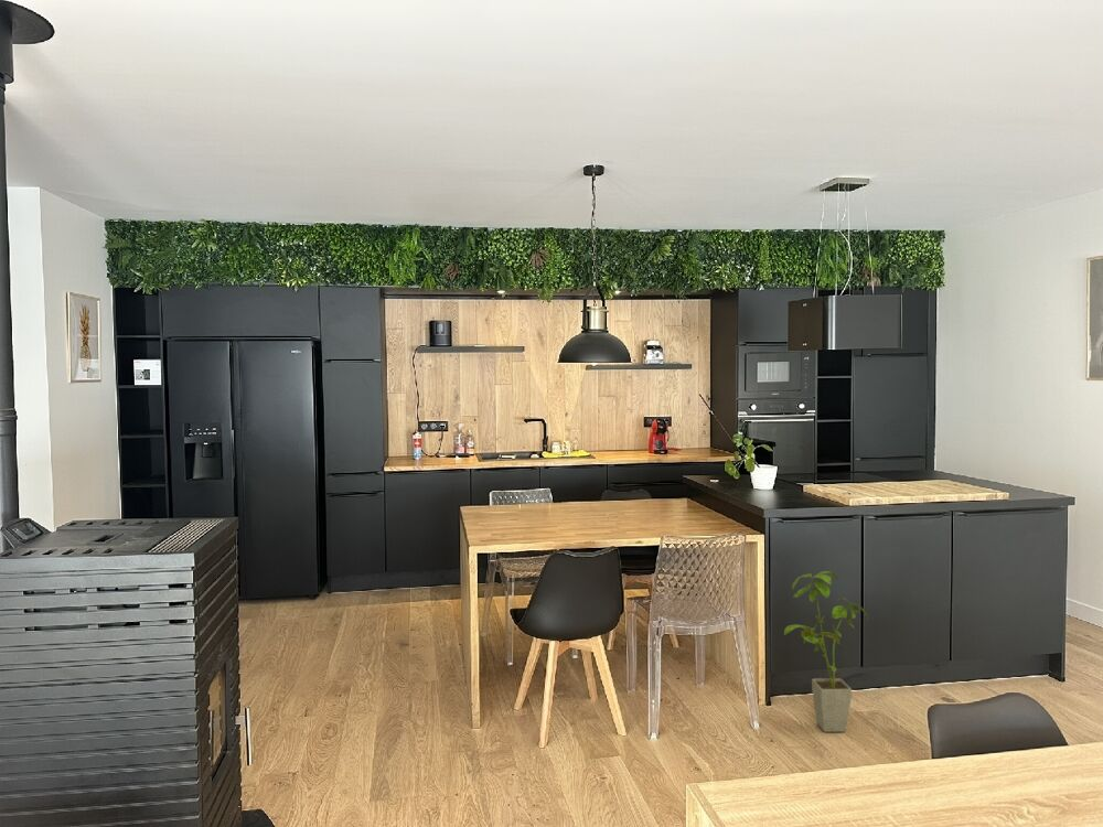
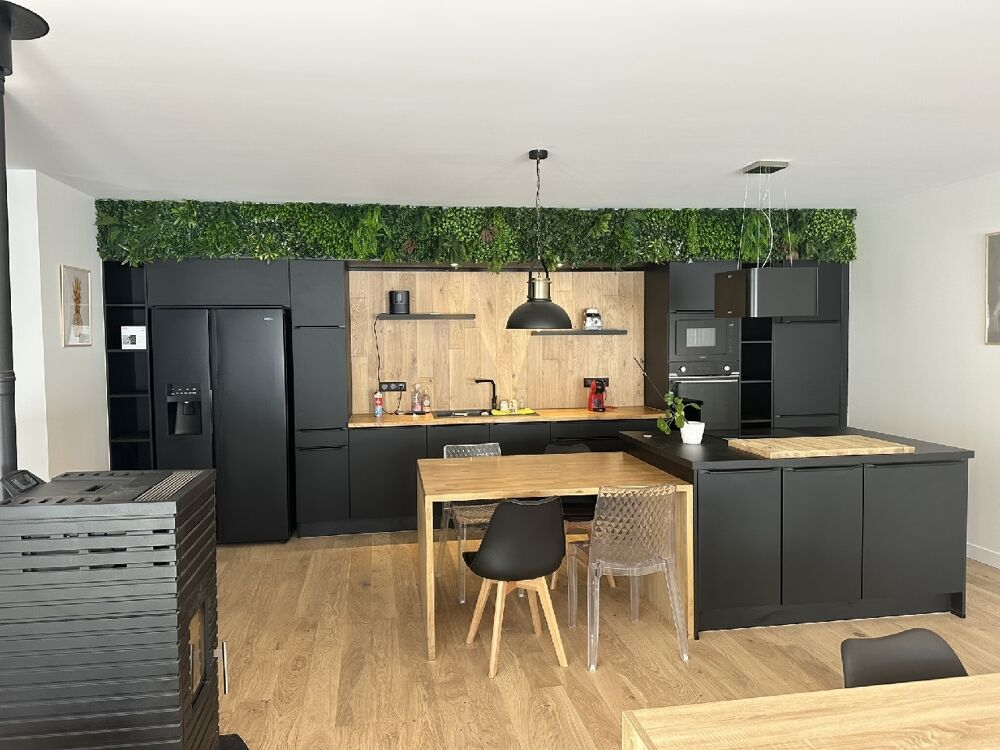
- house plant [783,570,869,733]
